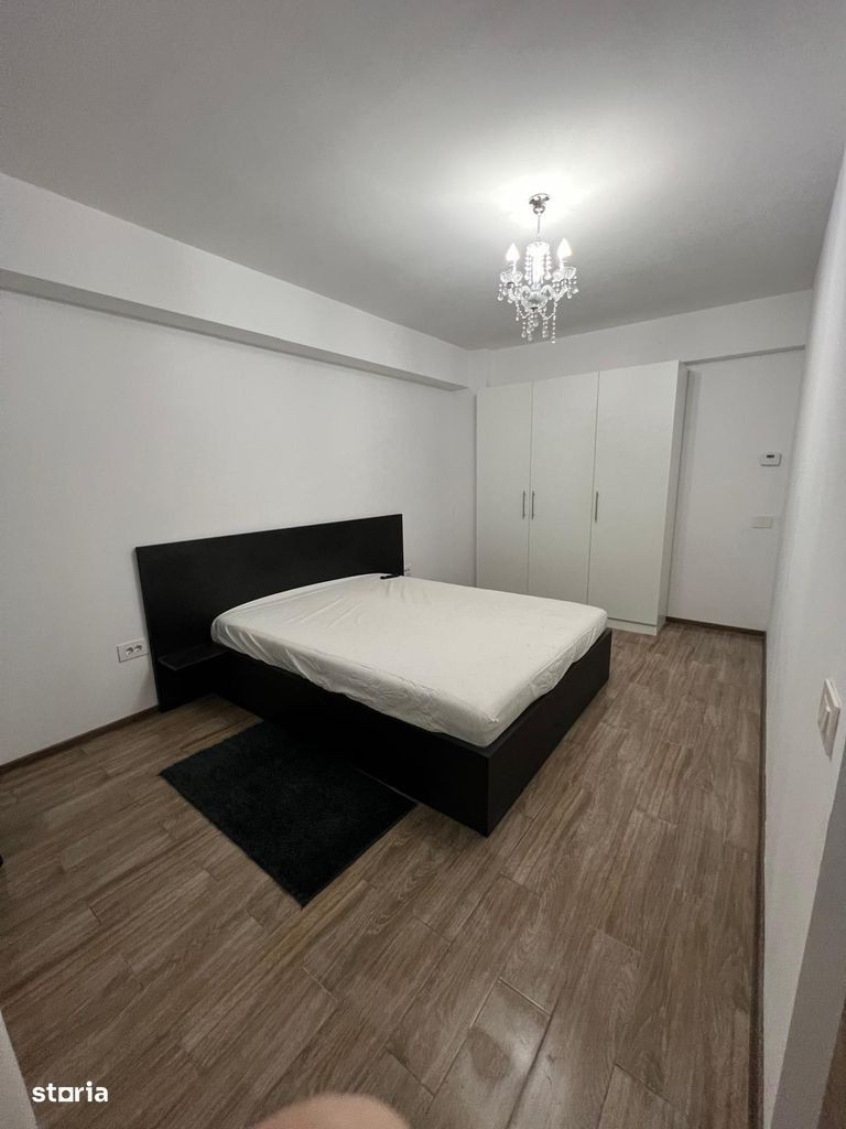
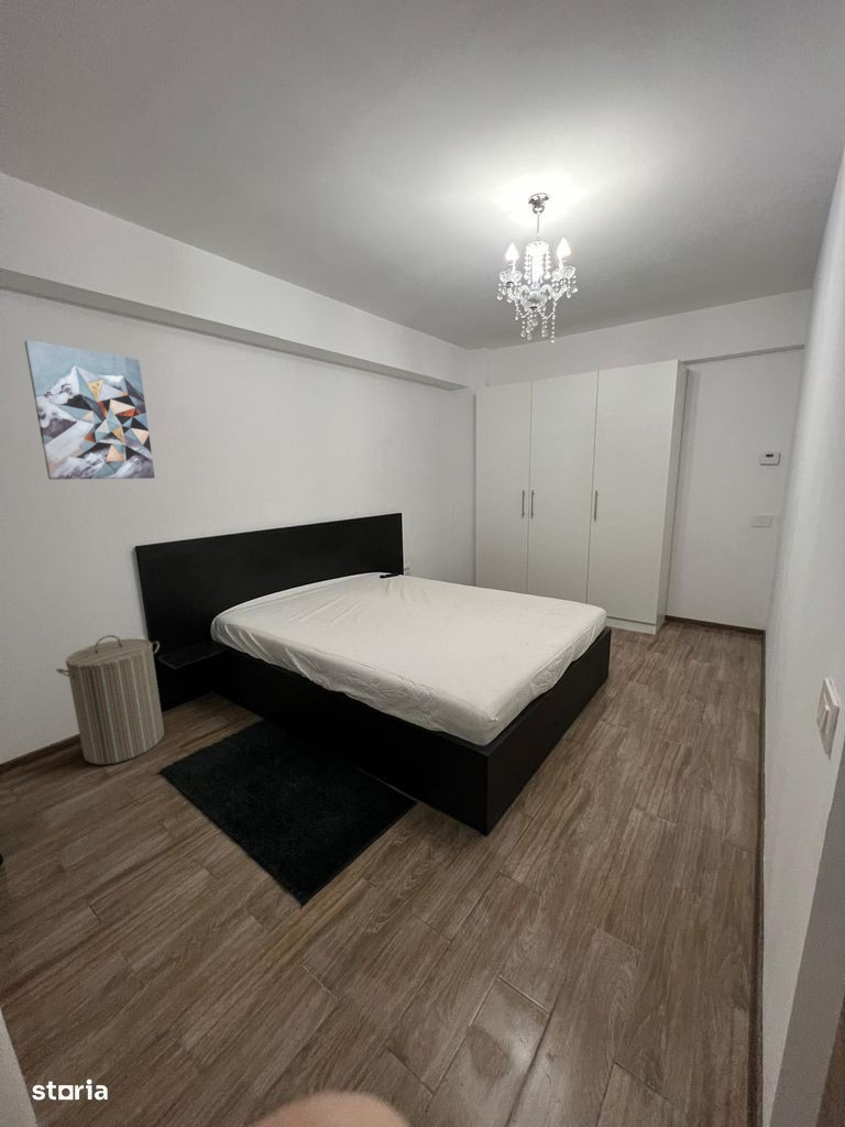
+ wall art [24,339,156,481]
+ laundry hamper [55,634,165,766]
